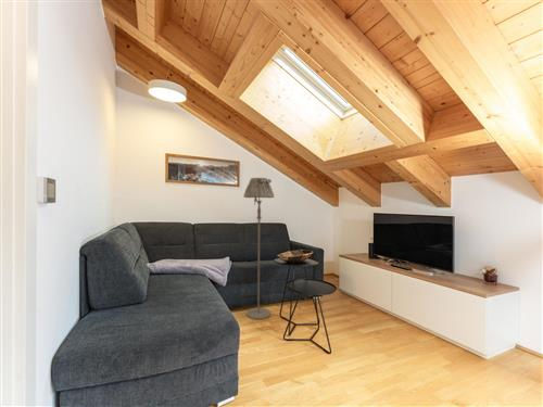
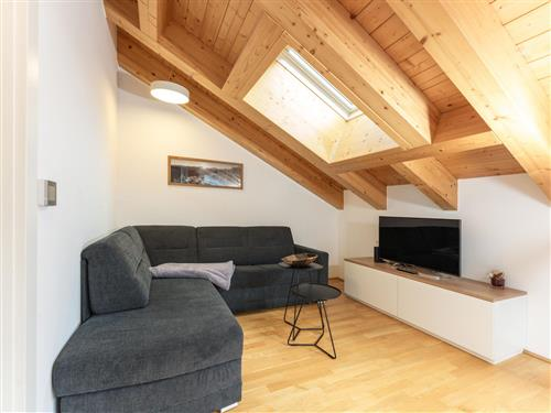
- floor lamp [243,177,275,321]
